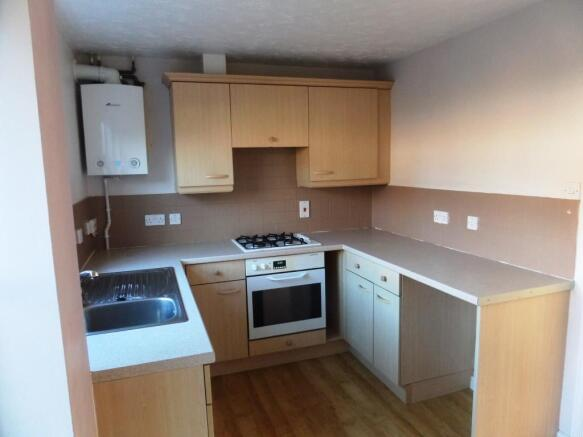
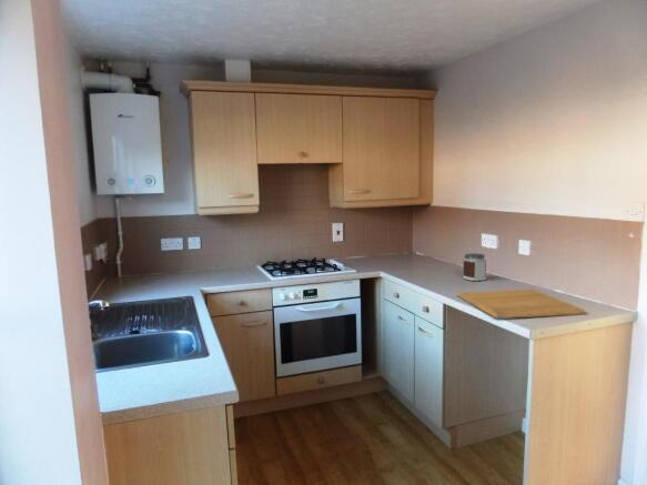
+ chopping board [456,289,588,320]
+ jar [462,252,487,282]
